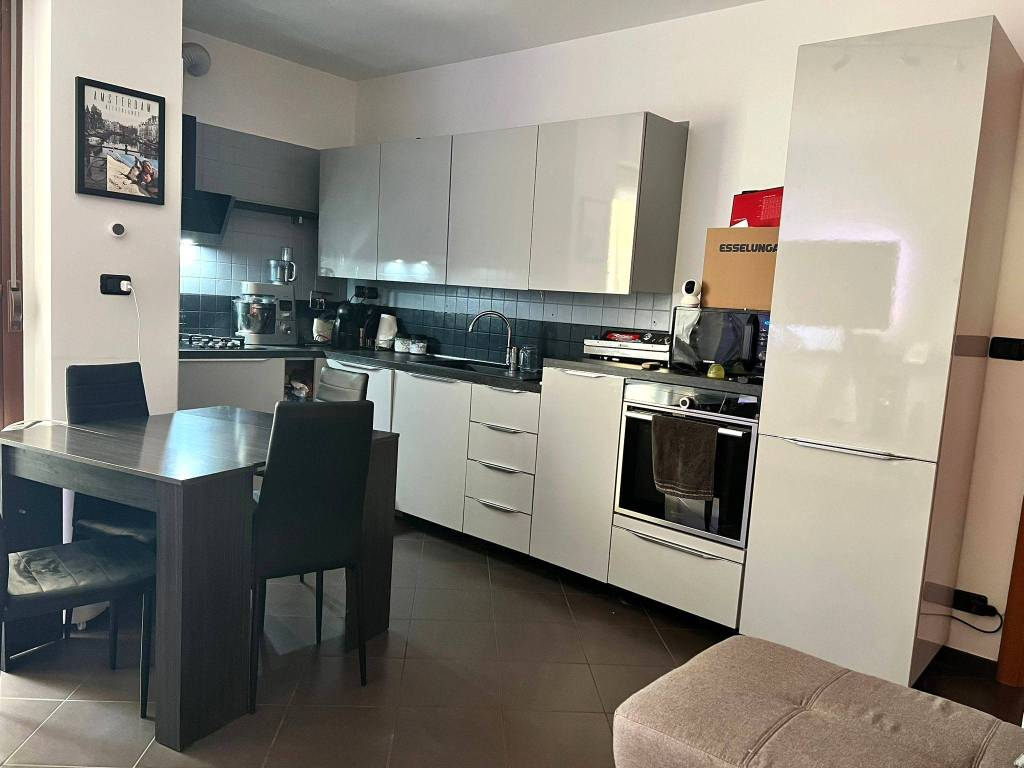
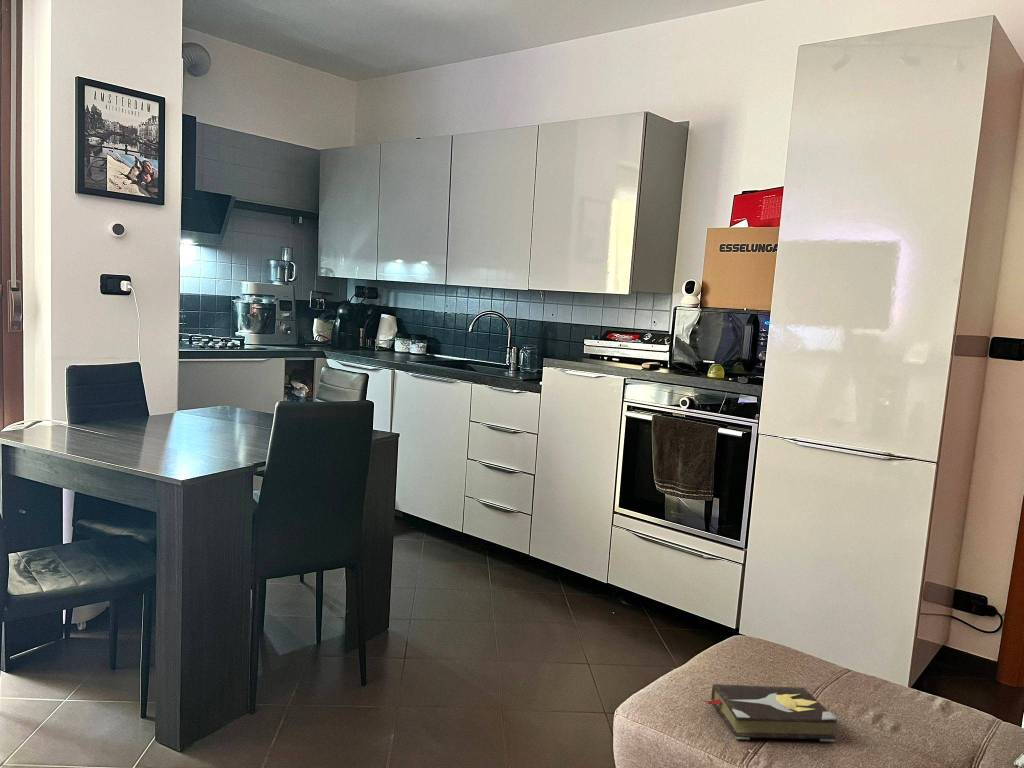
+ hardback book [704,683,838,742]
